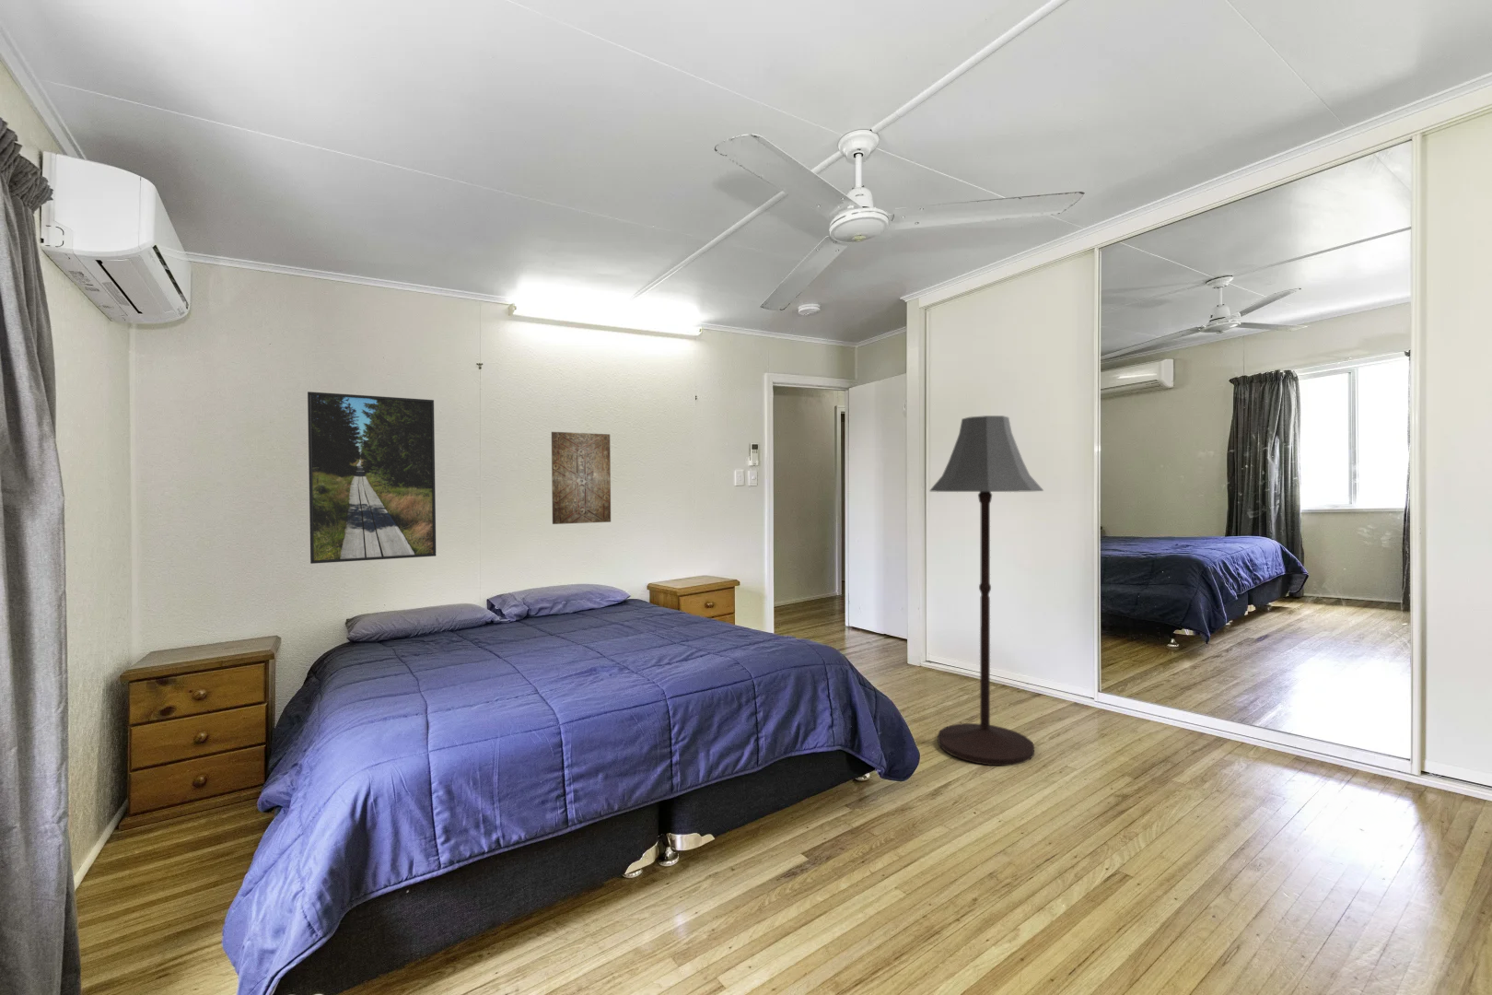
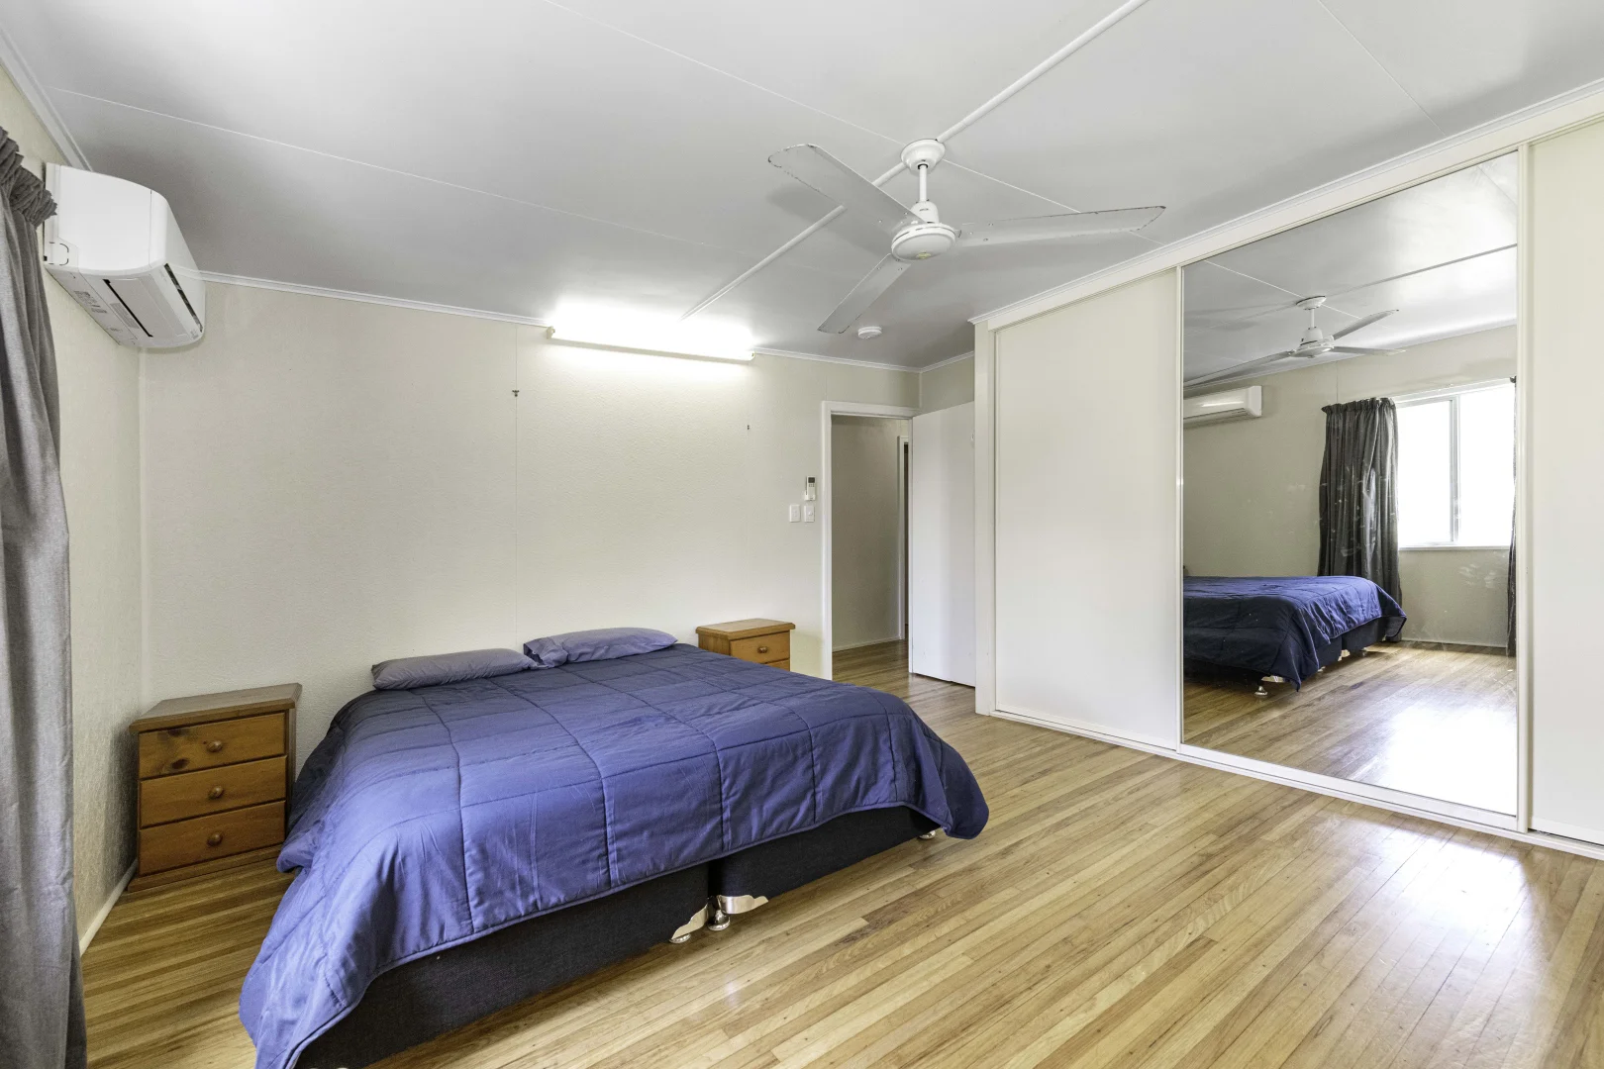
- wall art [551,431,612,525]
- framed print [306,391,436,565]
- floor lamp [928,414,1045,766]
